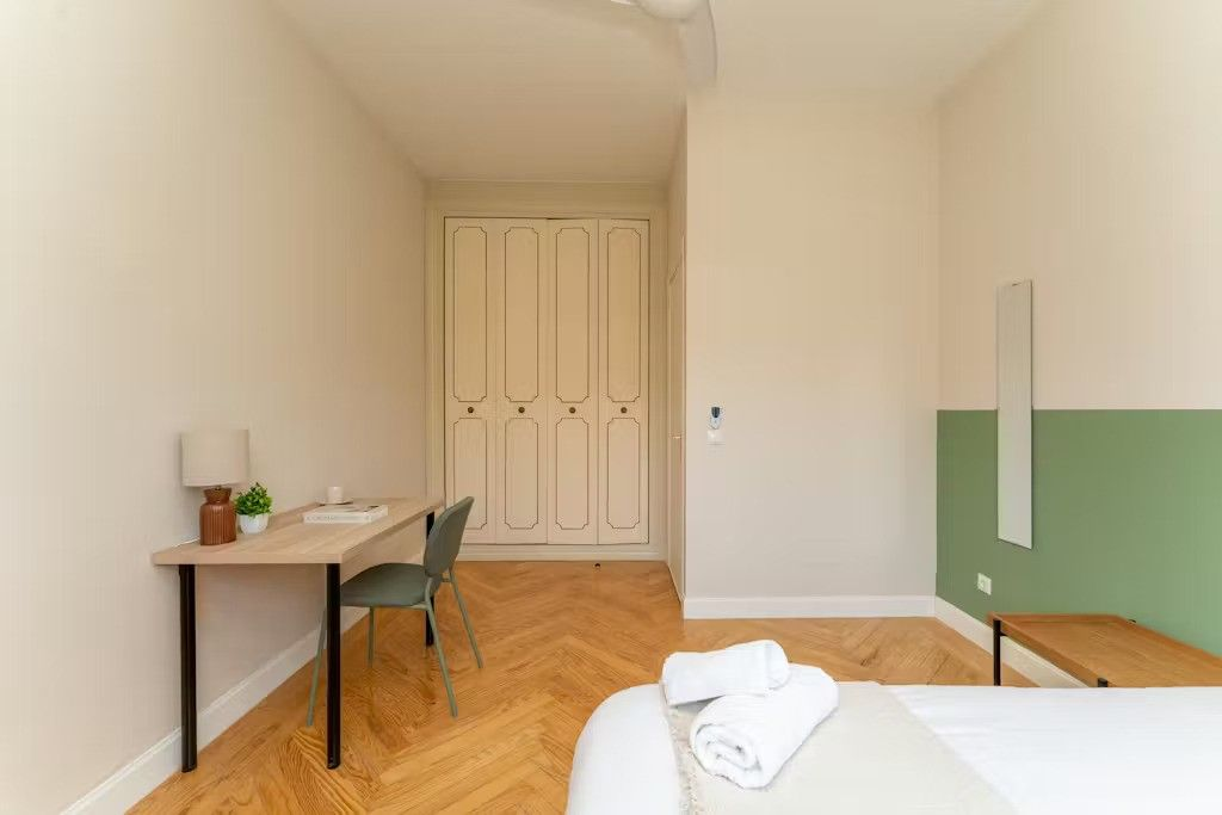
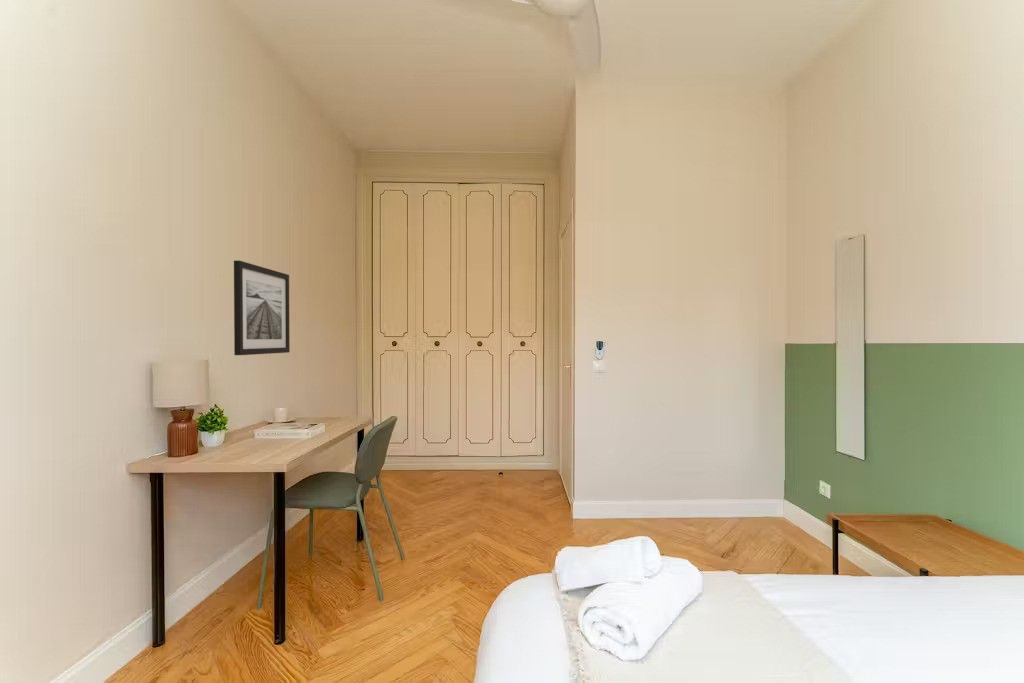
+ wall art [233,260,291,356]
